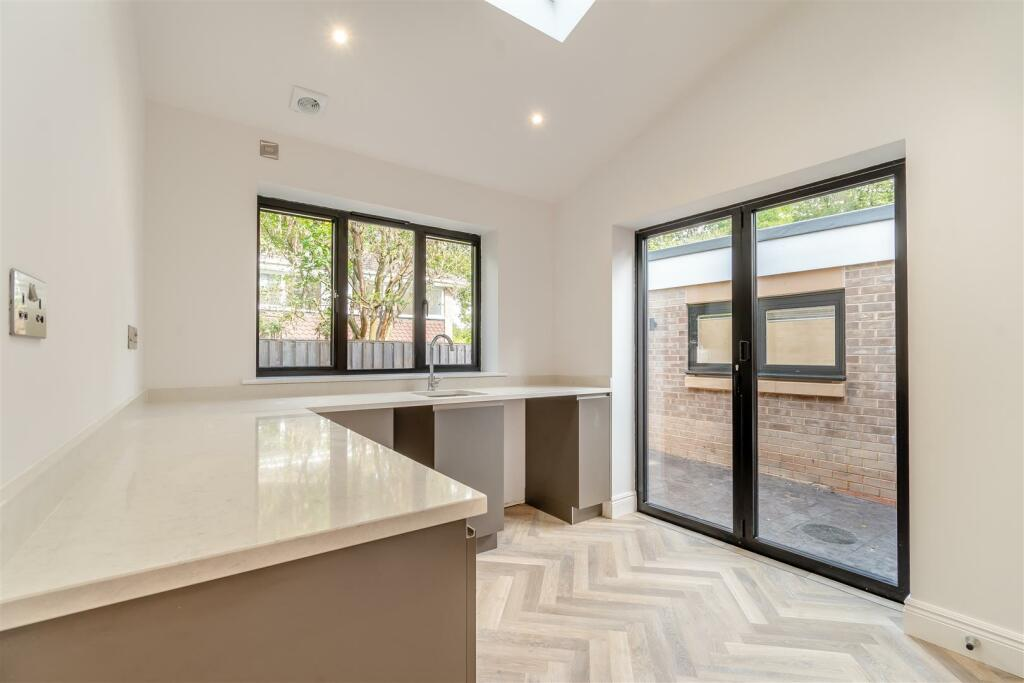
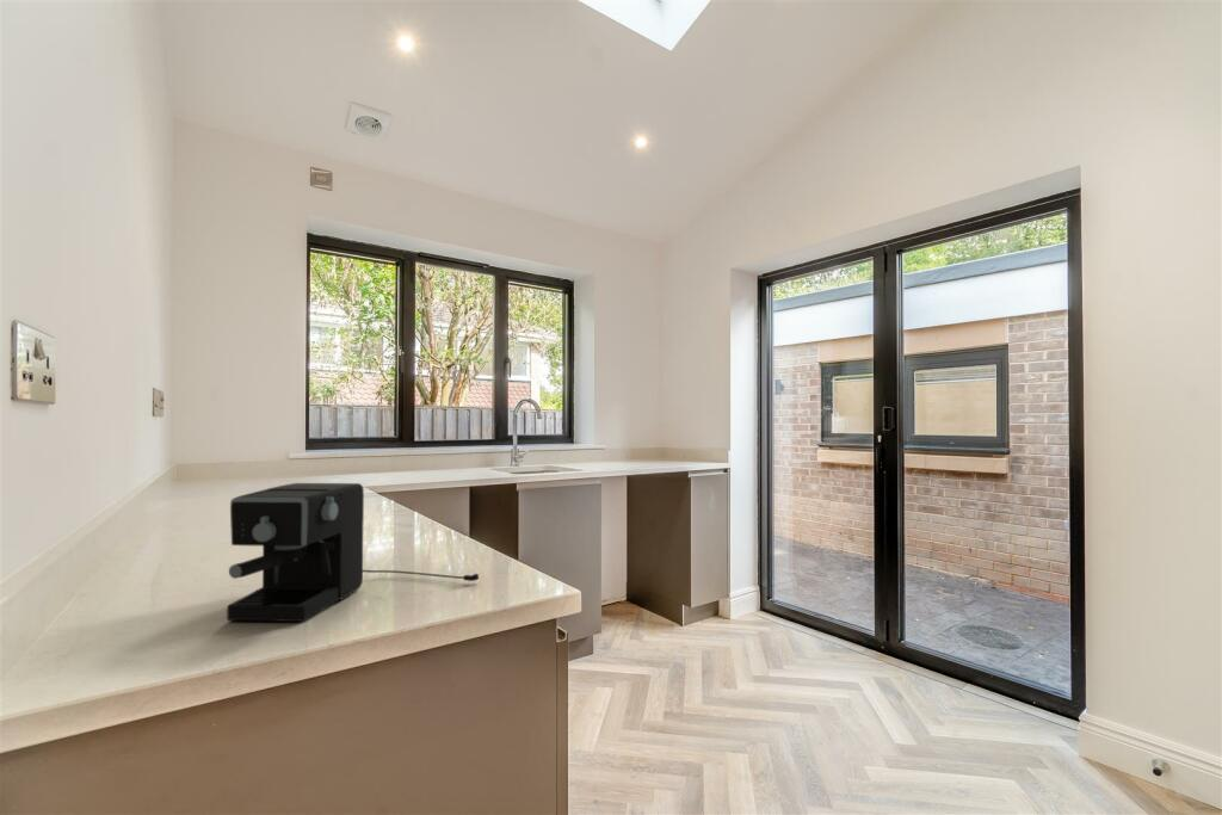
+ coffee maker [226,482,481,623]
